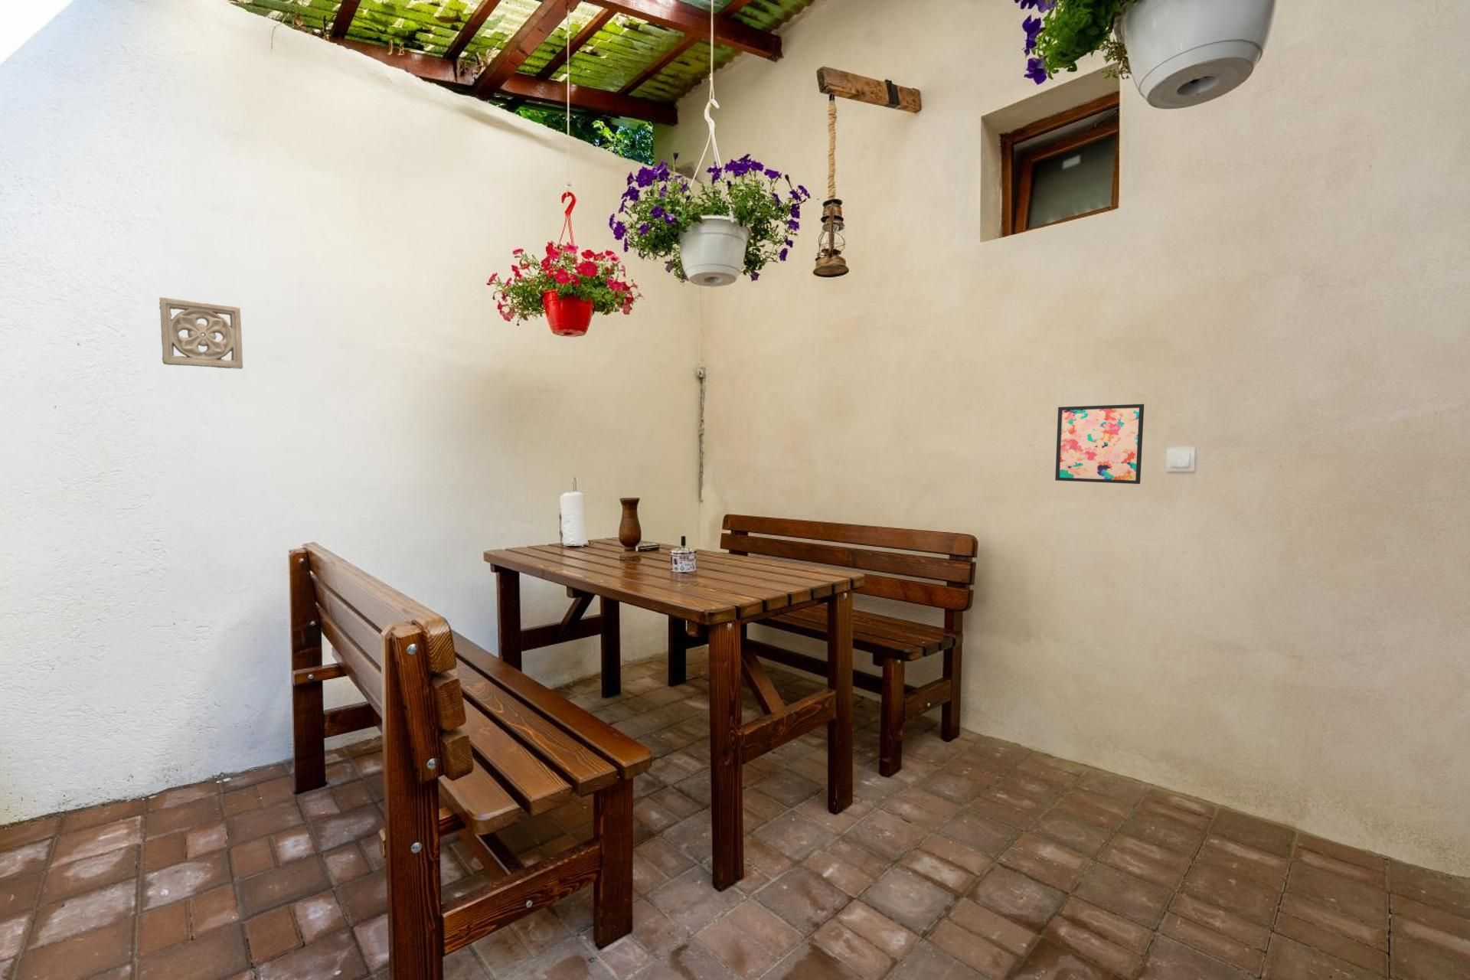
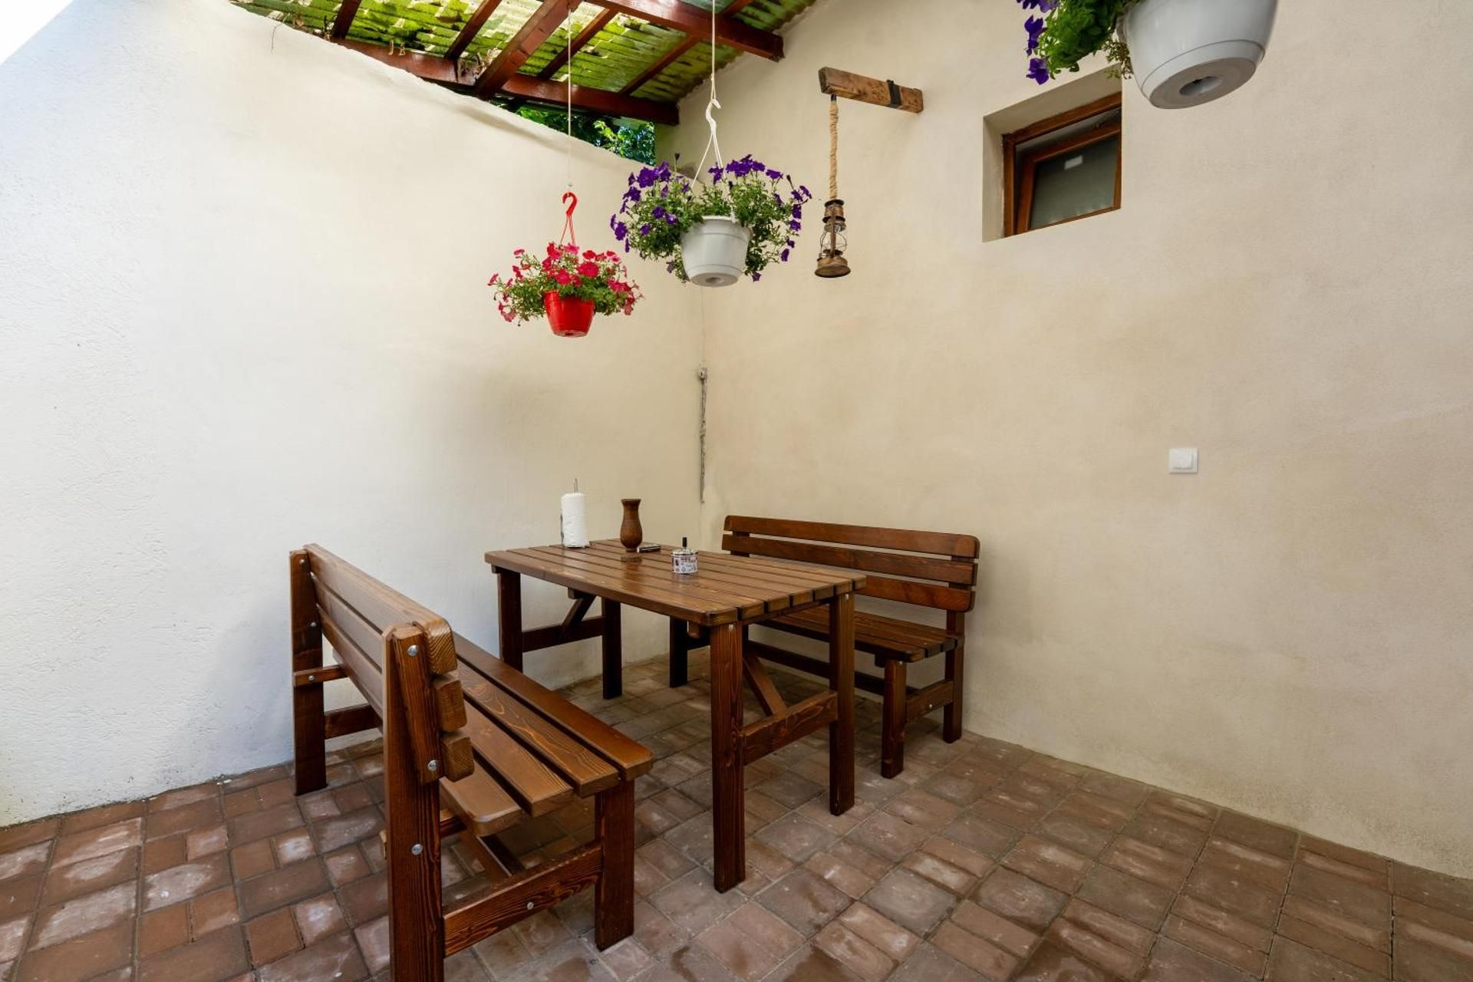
- wall ornament [159,296,244,370]
- wall art [1054,404,1145,485]
